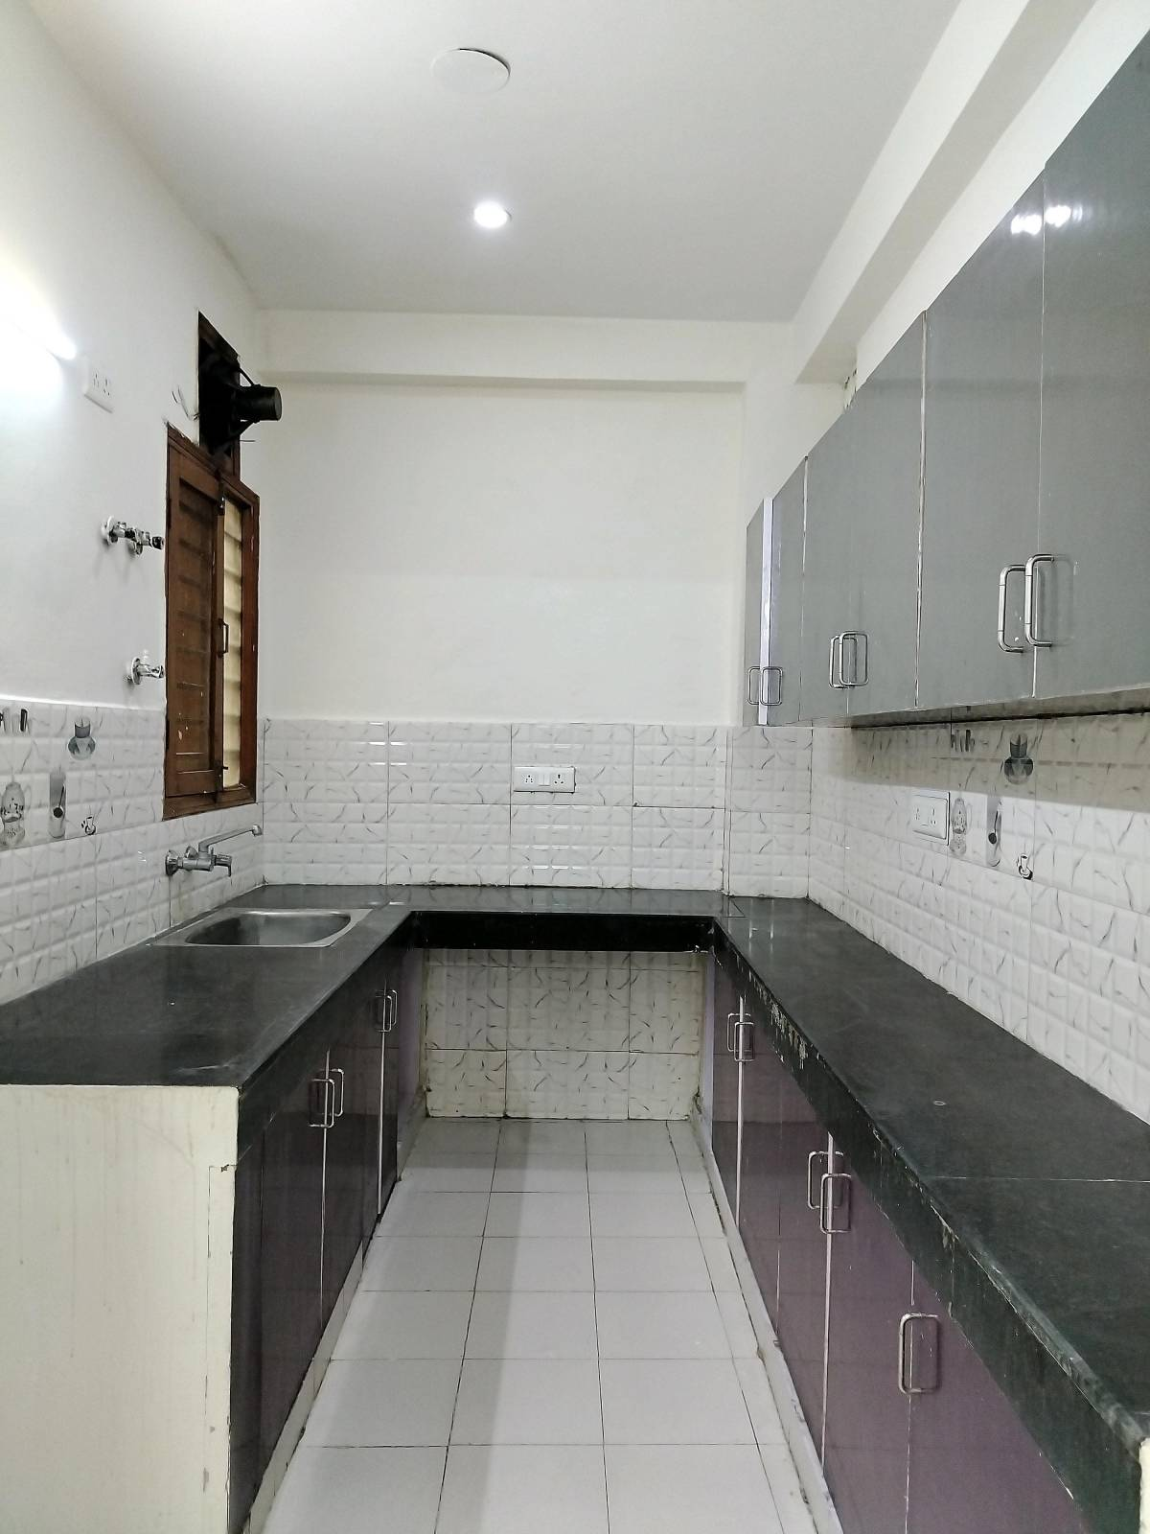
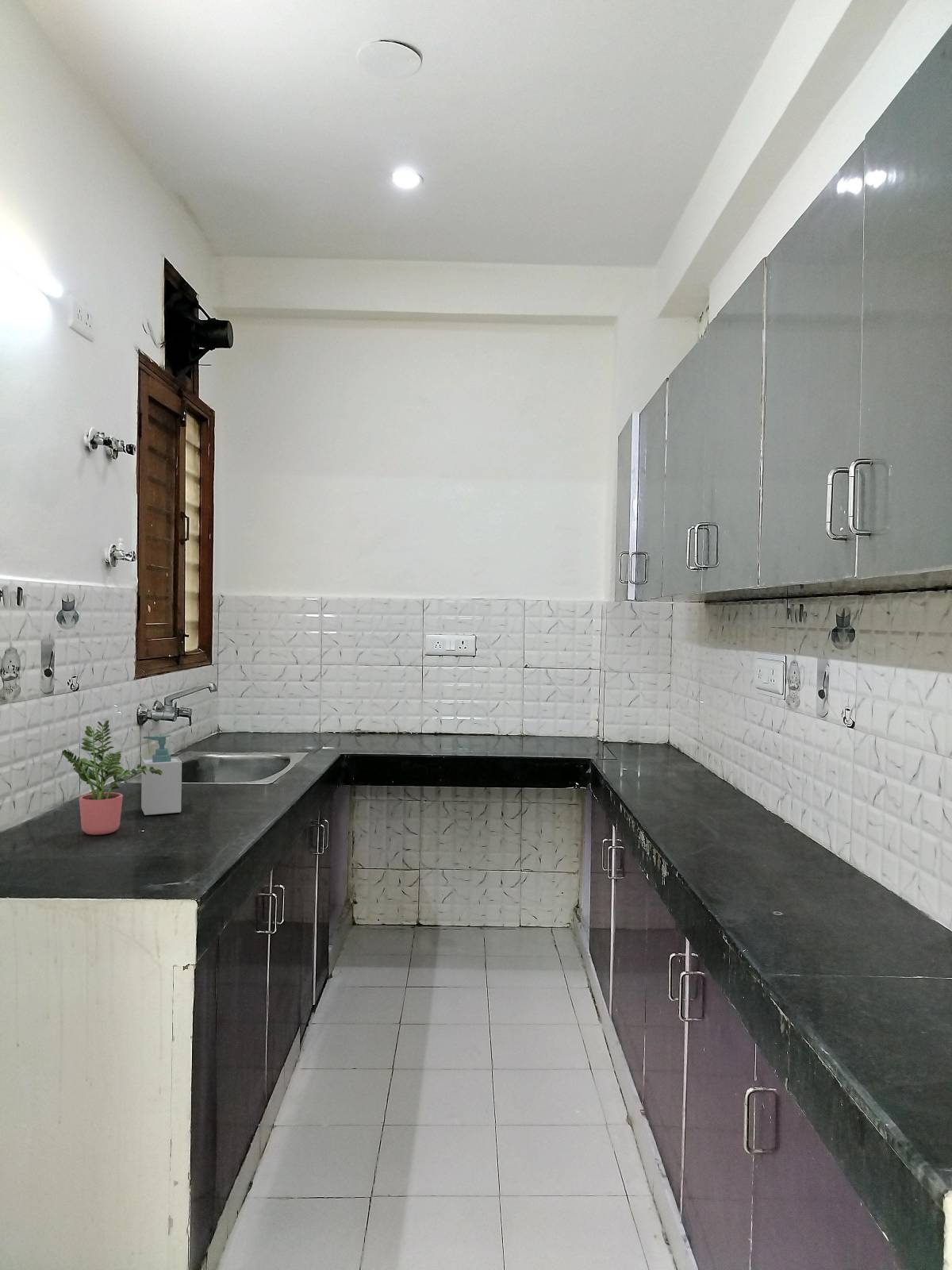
+ potted plant [61,719,163,836]
+ soap bottle [140,734,182,816]
